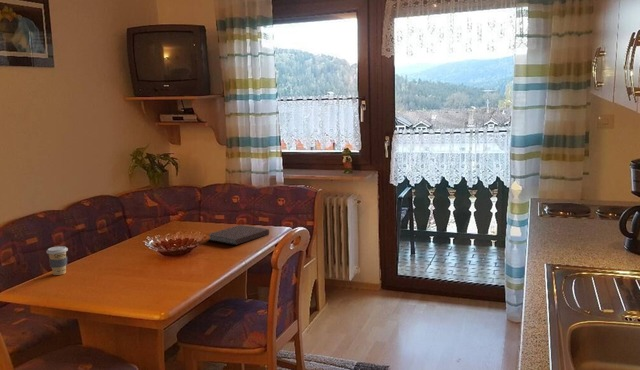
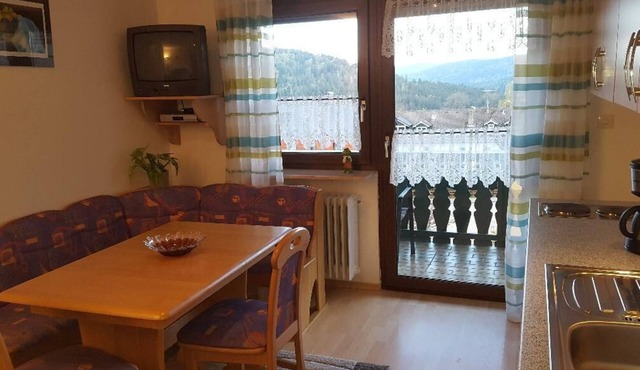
- notebook [205,224,270,246]
- coffee cup [45,245,69,276]
